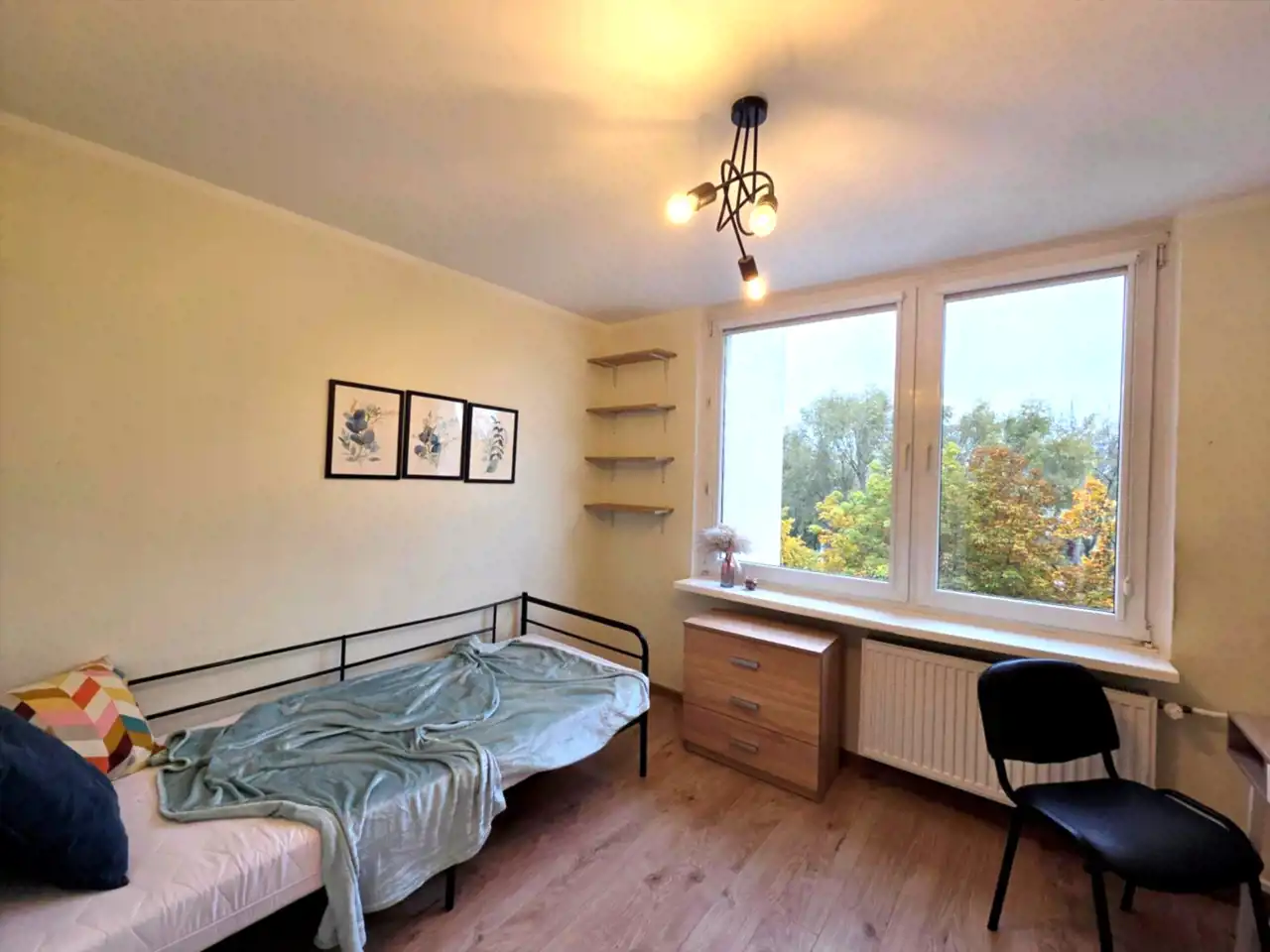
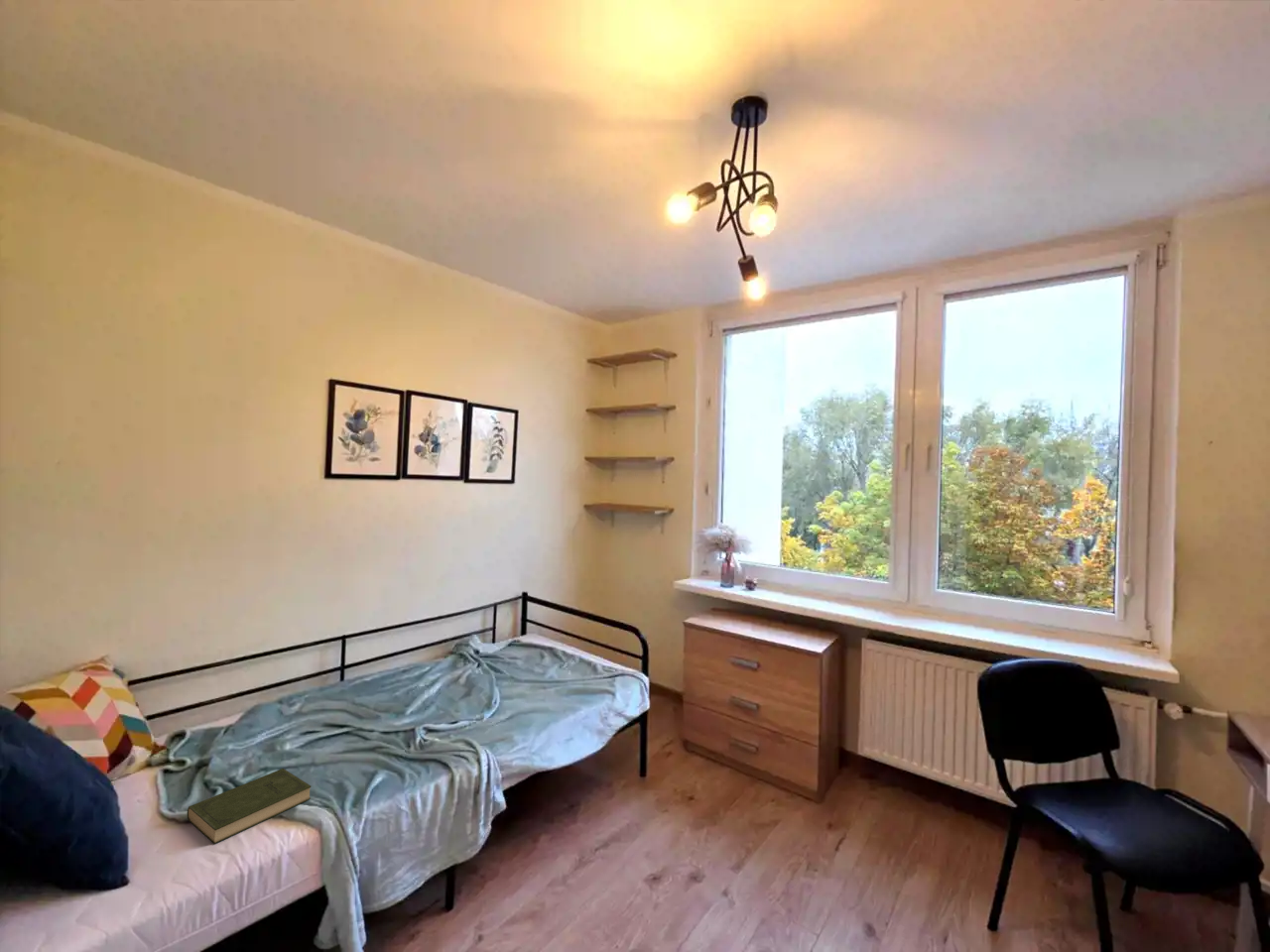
+ book [187,768,312,845]
